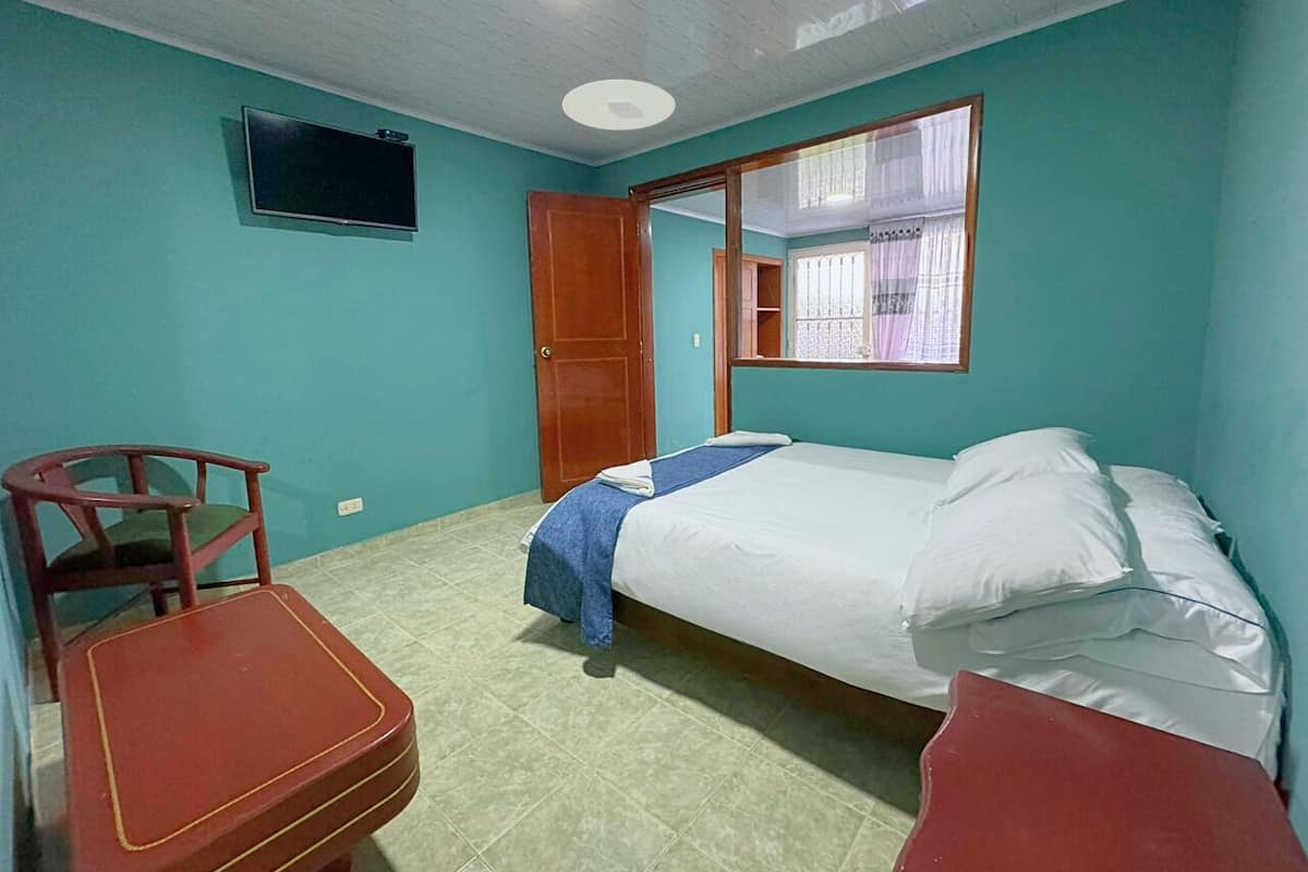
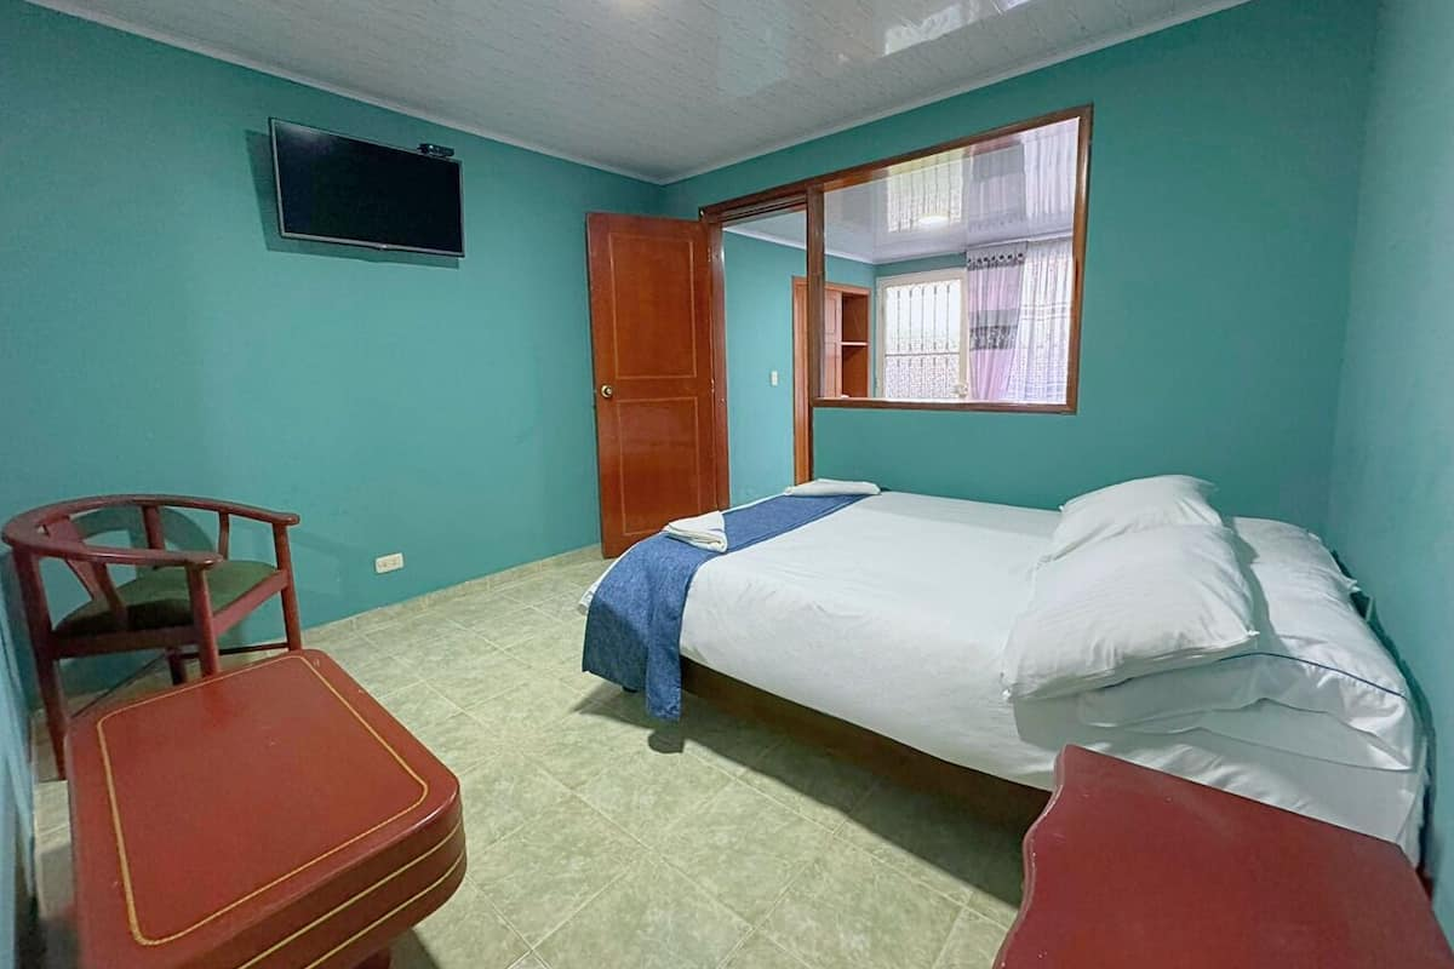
- ceiling light [561,78,676,131]
